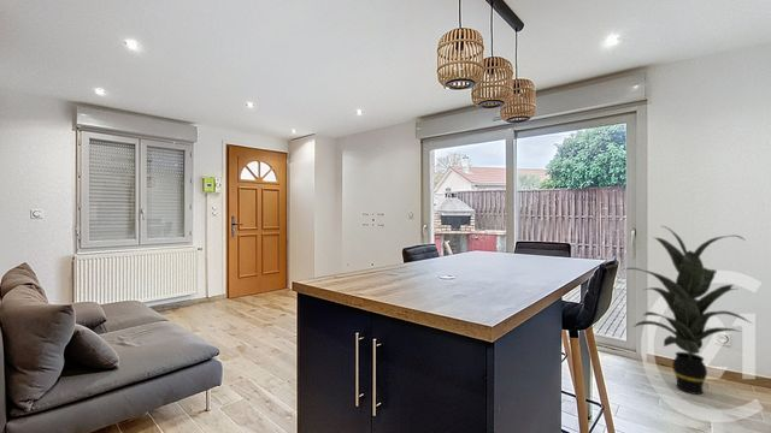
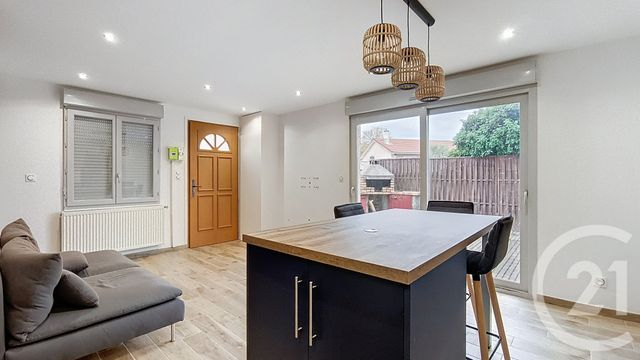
- indoor plant [624,225,753,396]
